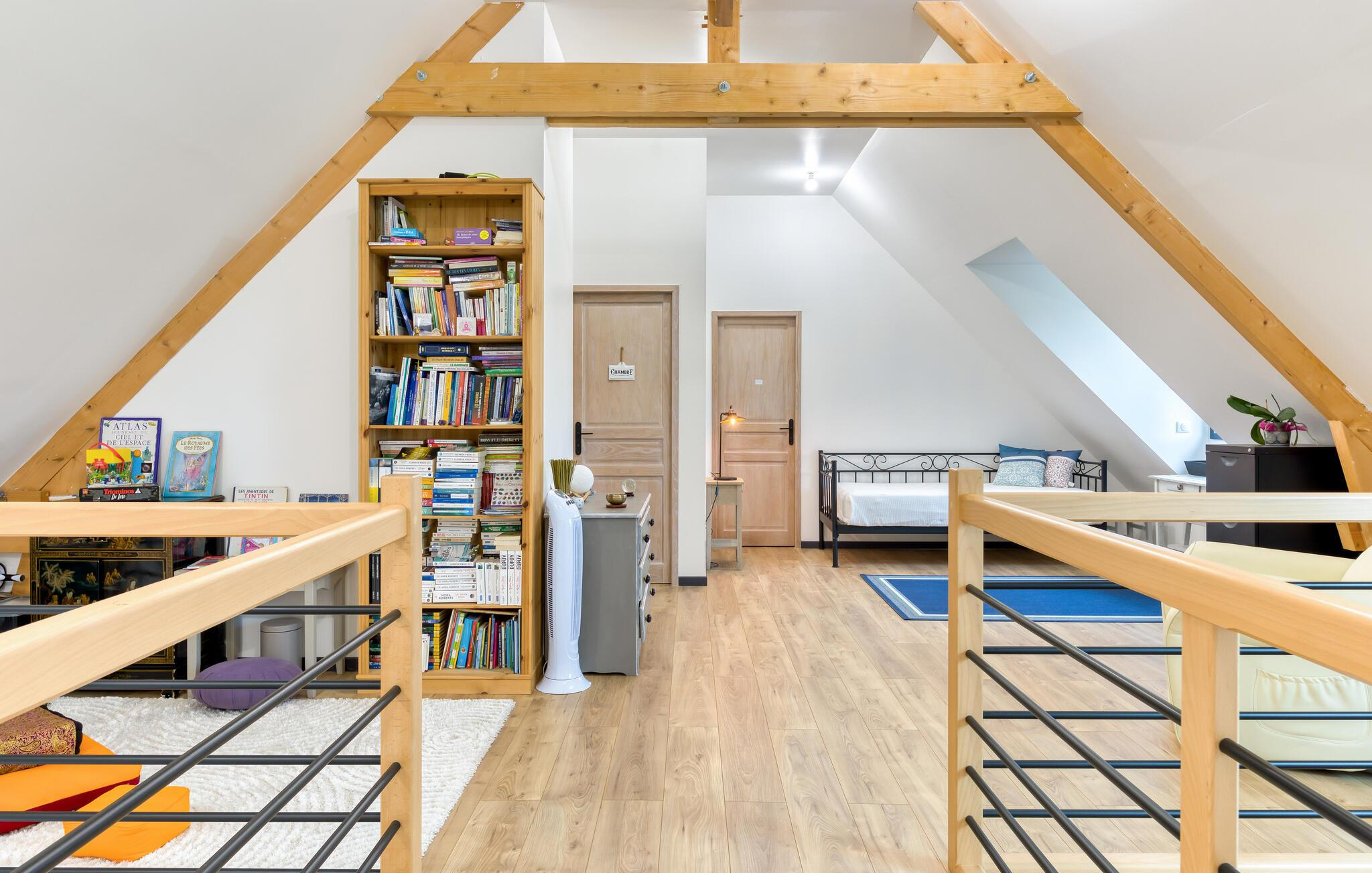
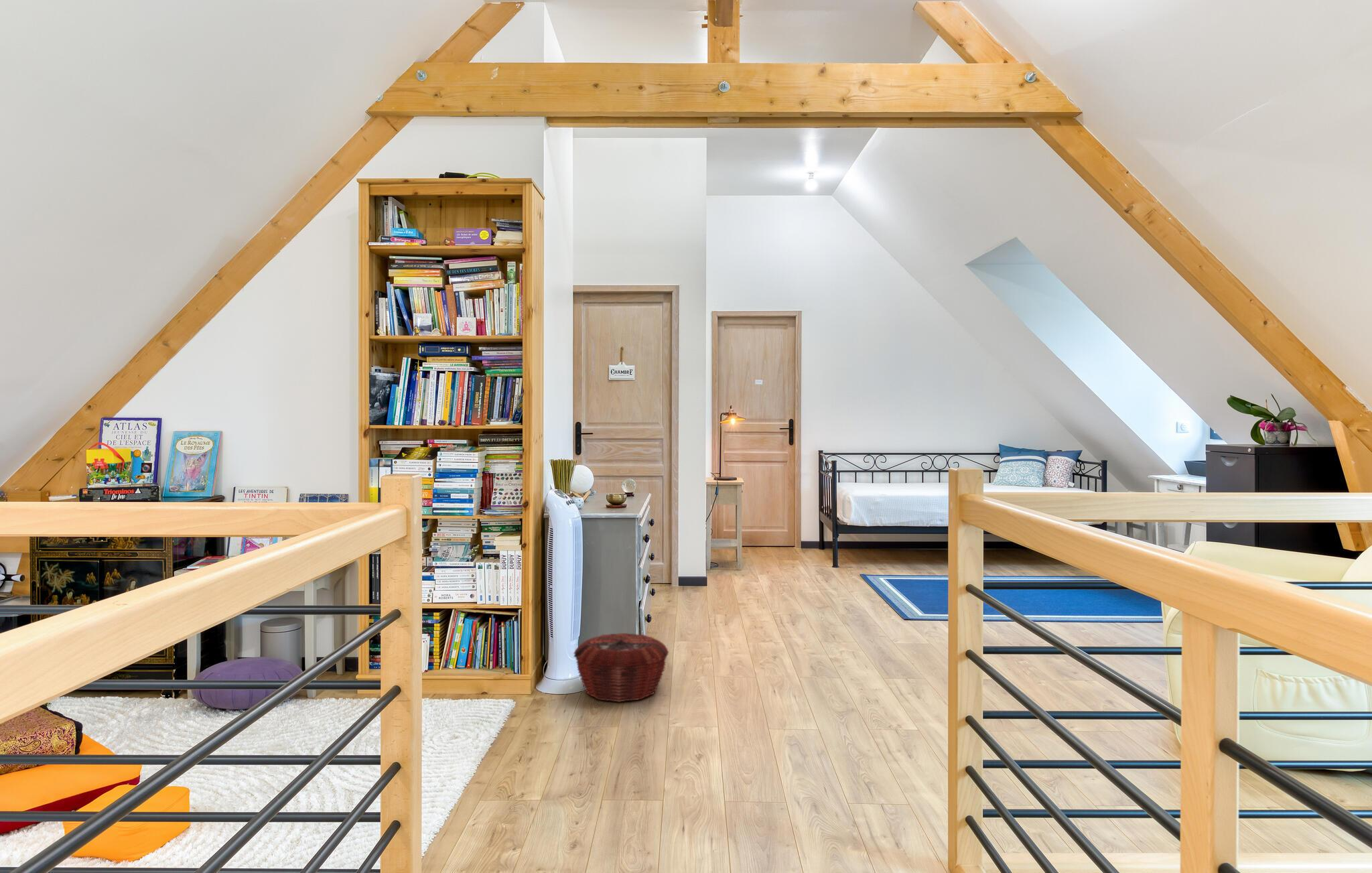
+ woven basket [573,632,670,702]
